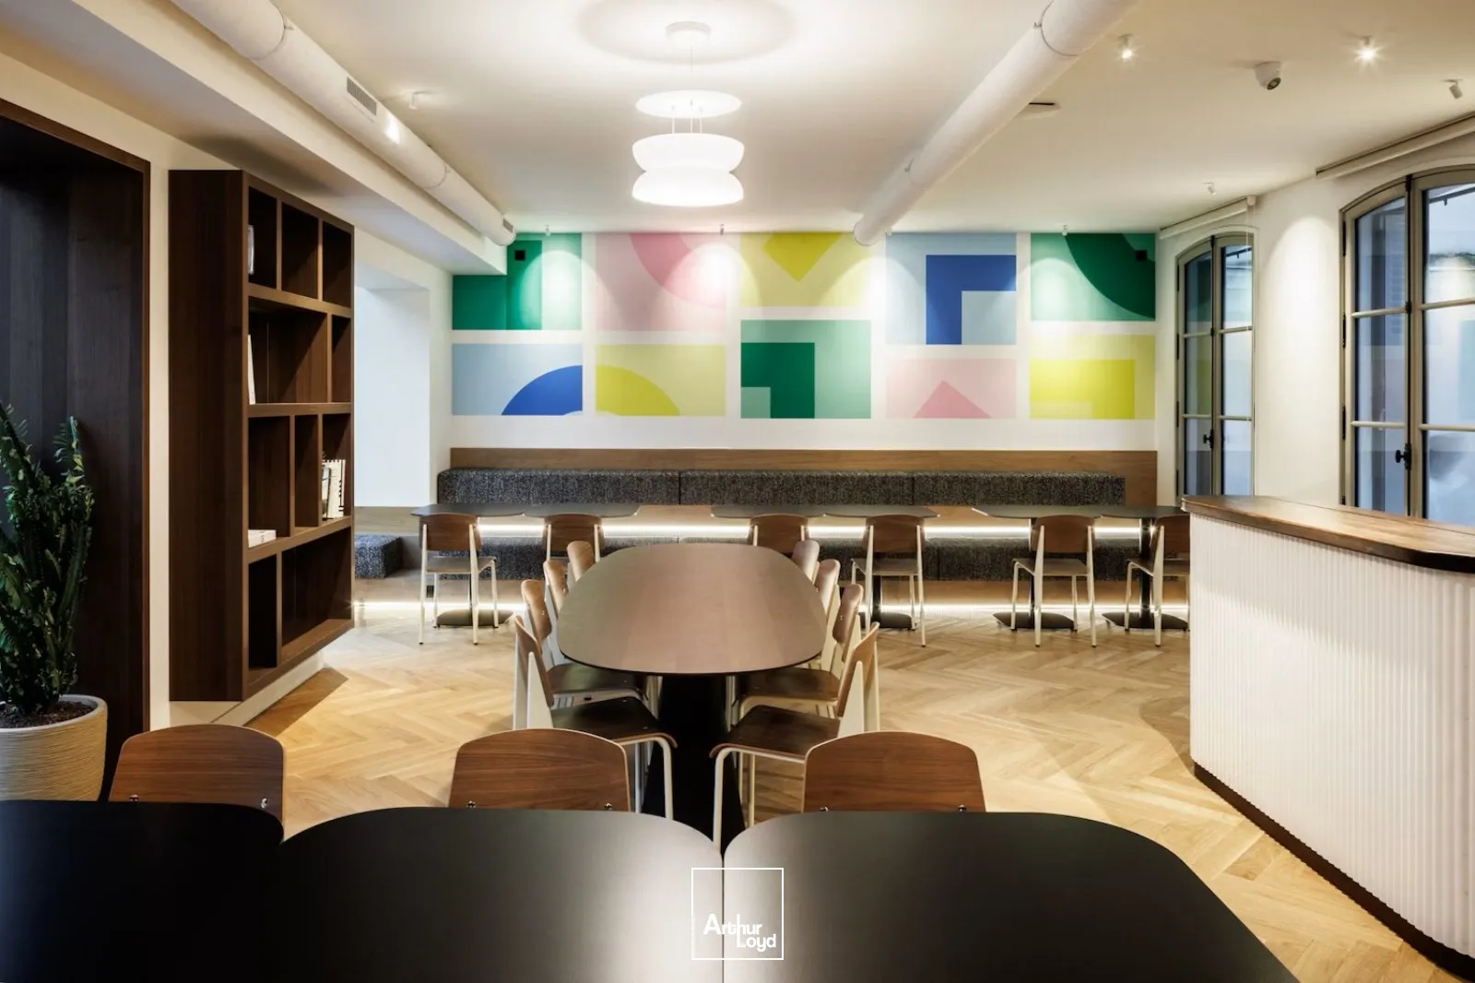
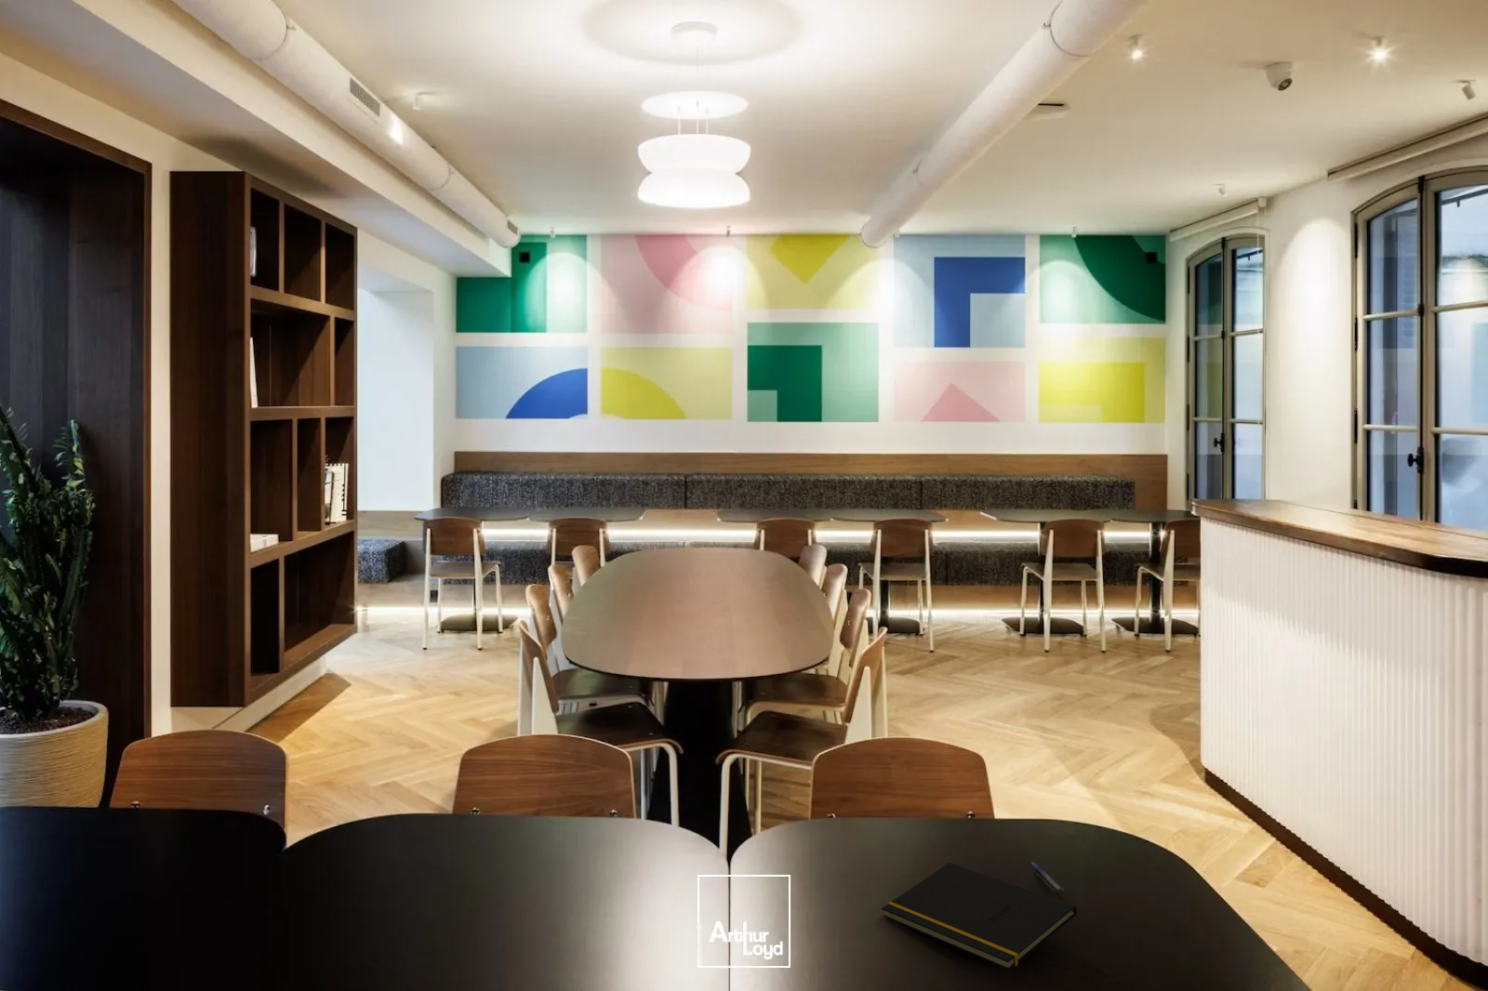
+ notepad [881,862,1078,971]
+ pen [1030,860,1063,894]
